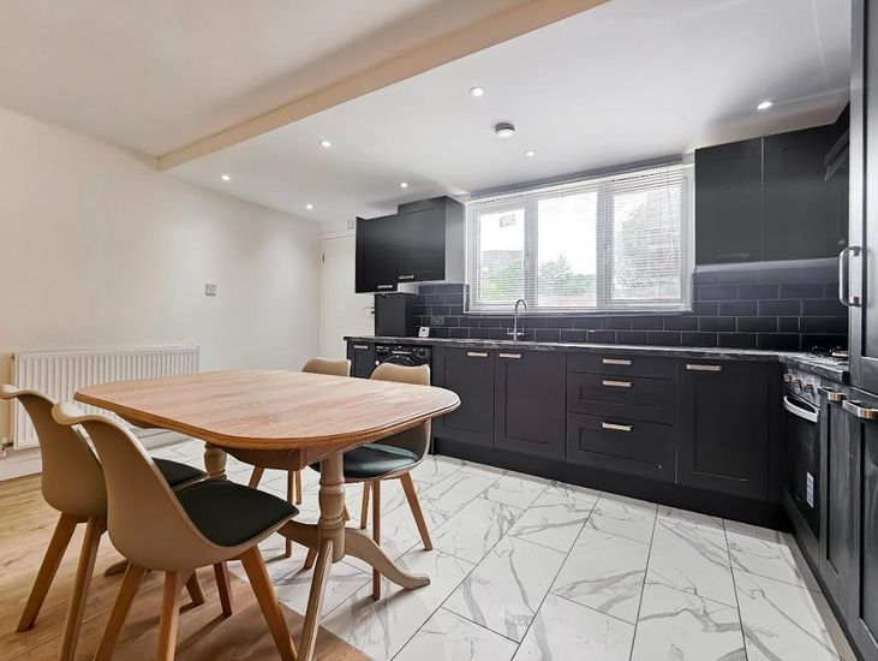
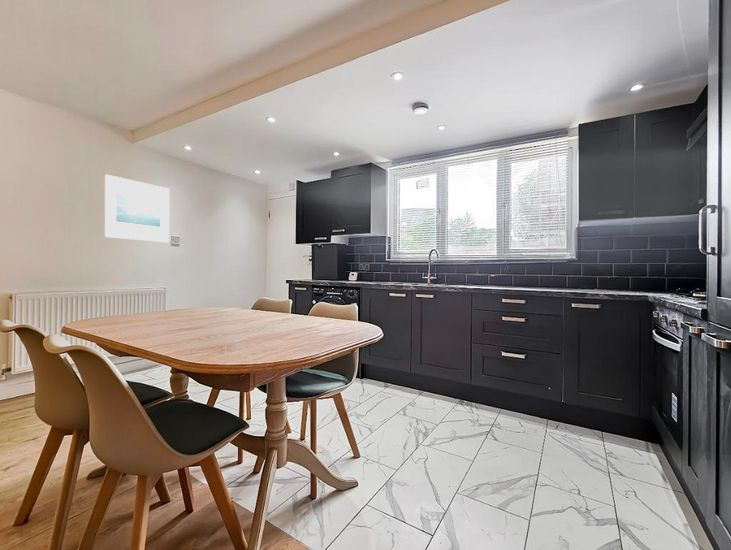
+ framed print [103,173,170,244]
